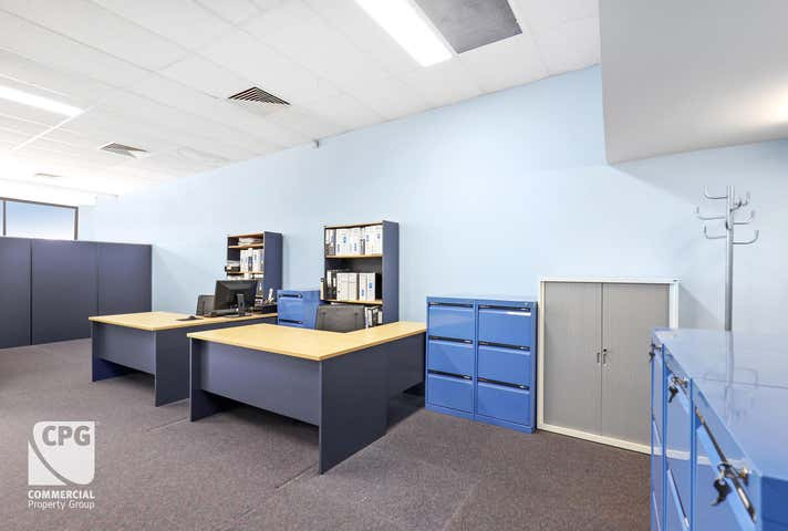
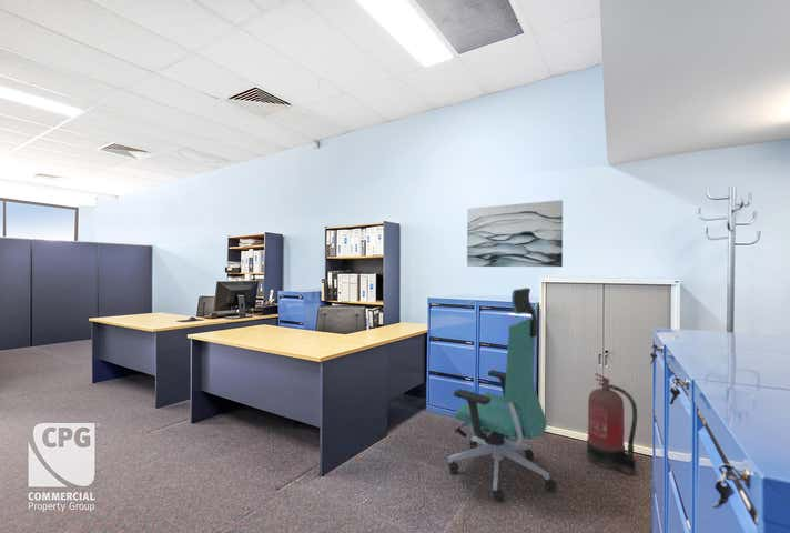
+ chair [447,286,558,504]
+ wall art [466,199,564,268]
+ fire extinguisher [586,372,638,476]
